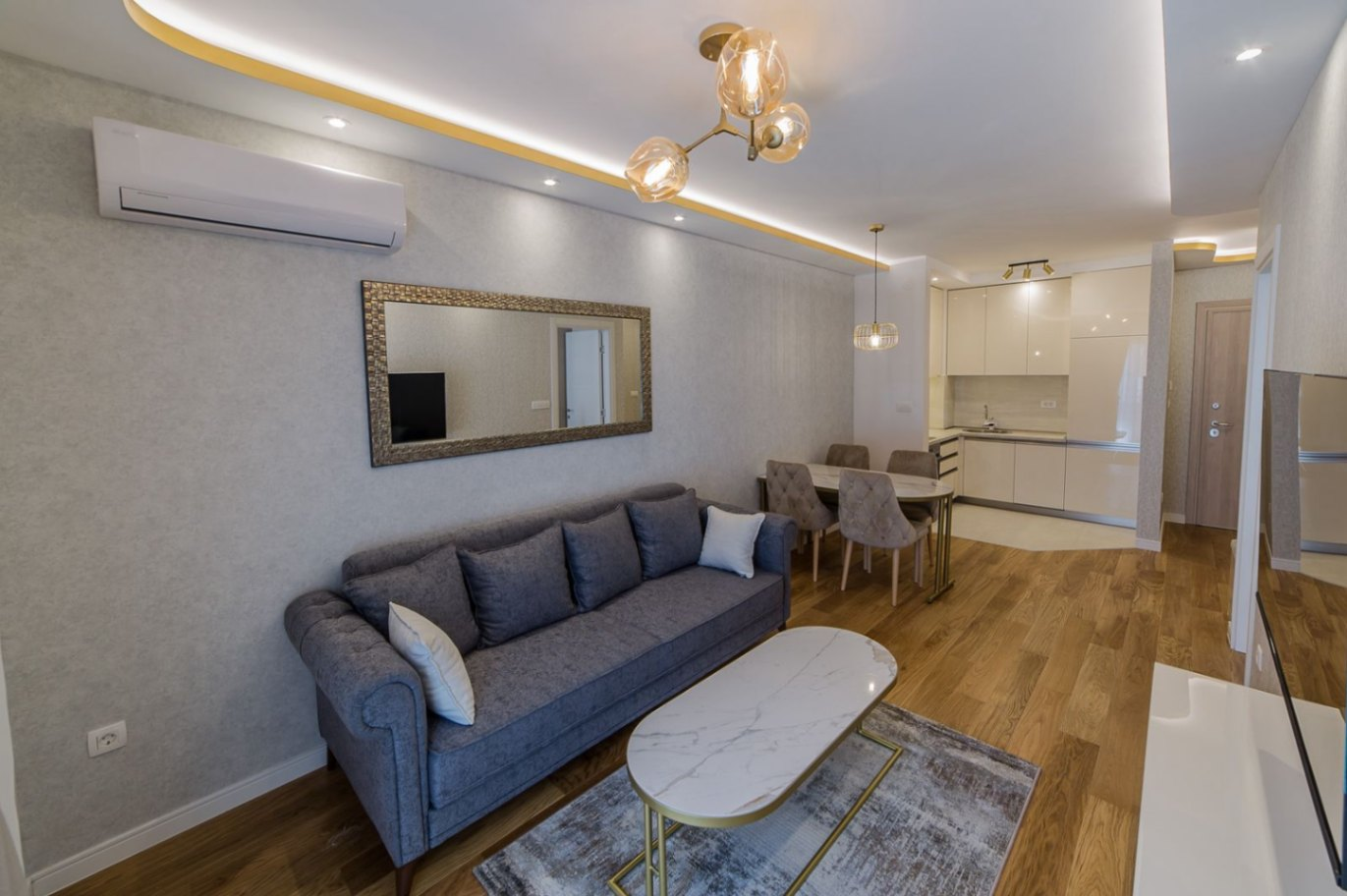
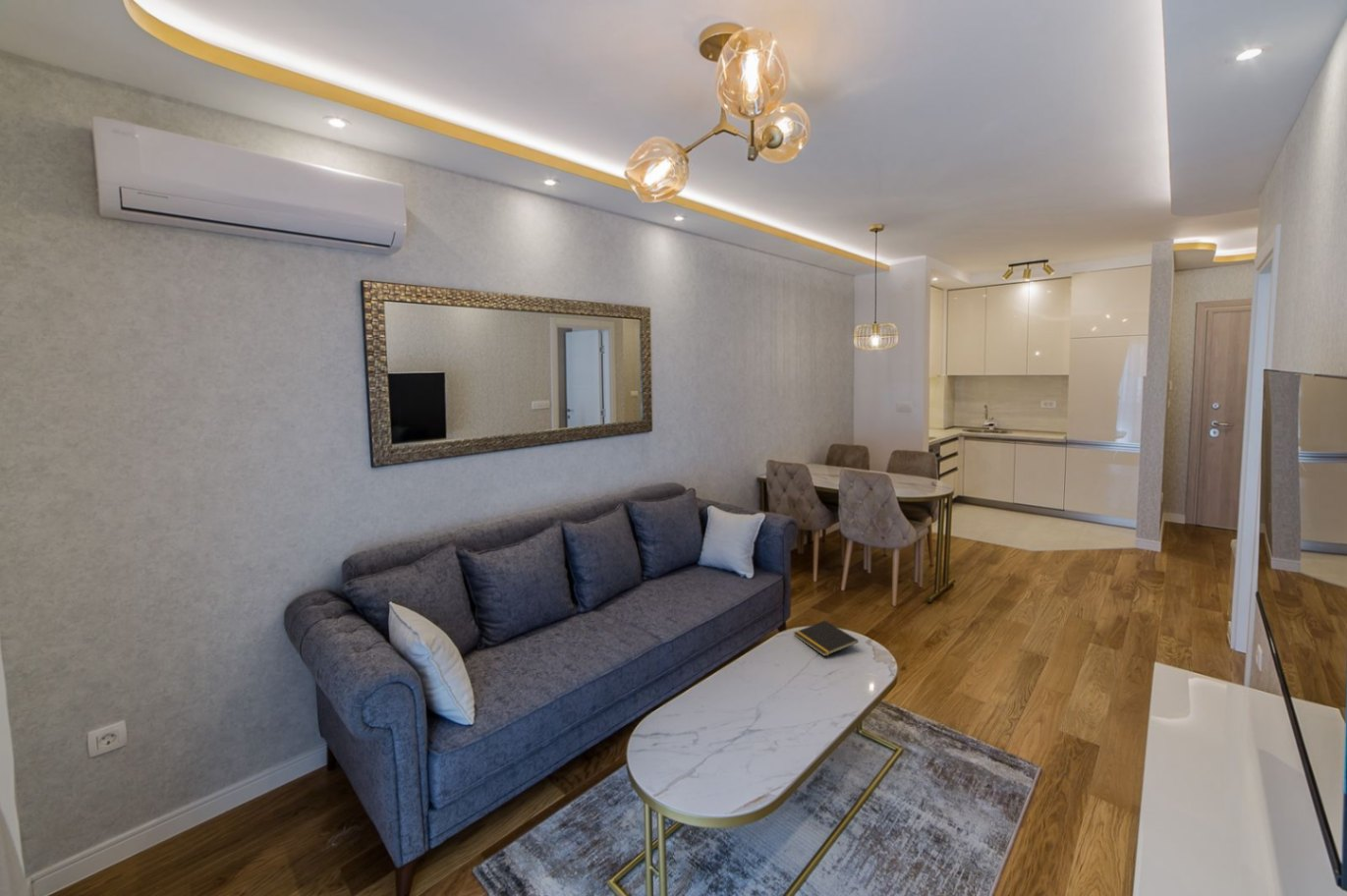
+ notepad [793,620,860,657]
